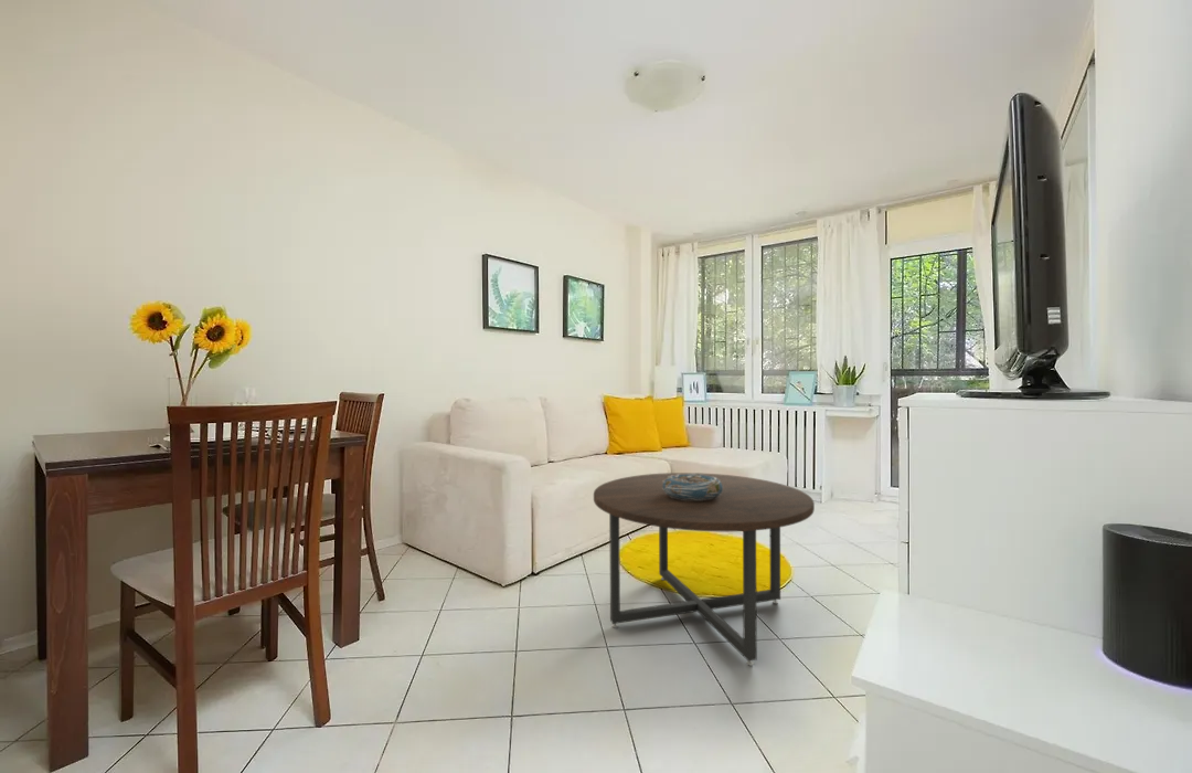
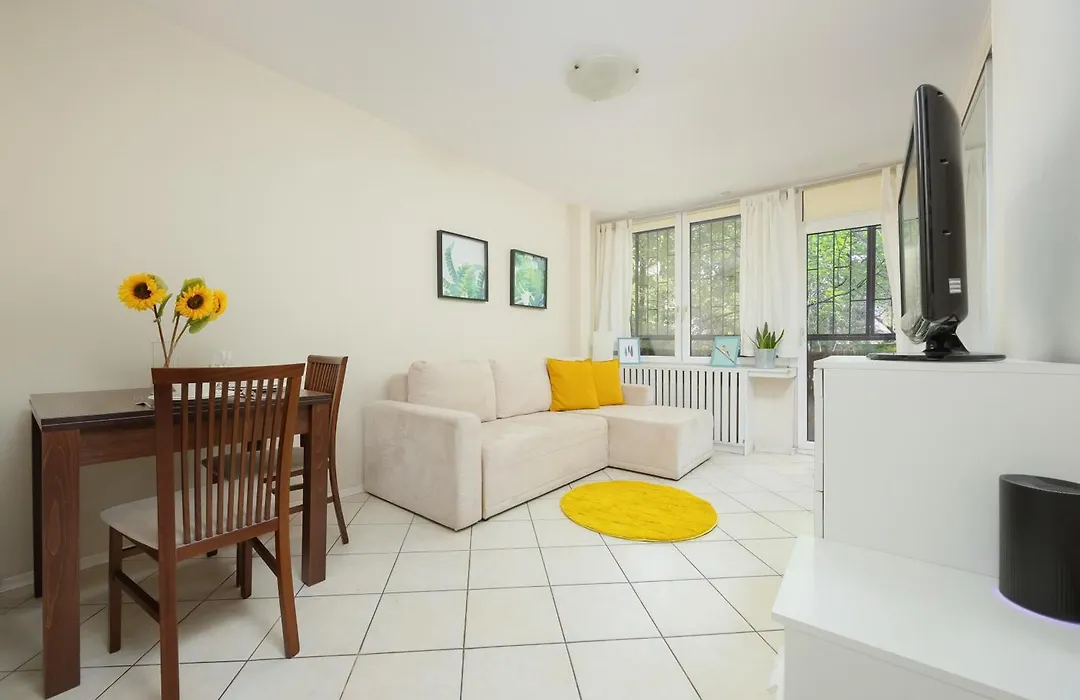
- coffee table [593,472,816,667]
- decorative bowl [662,474,723,501]
